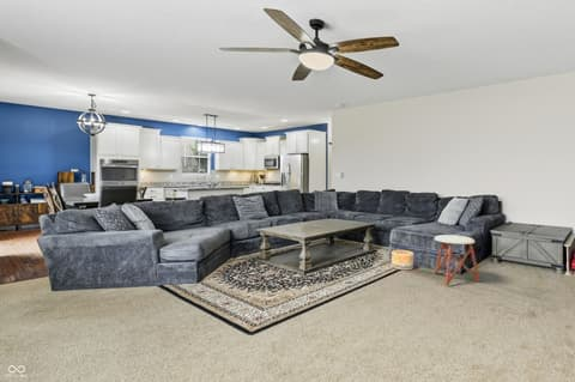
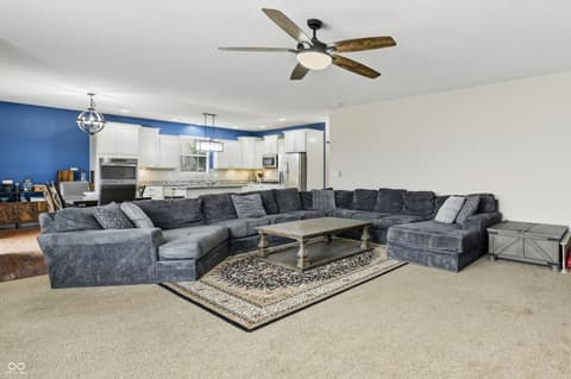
- basket [391,249,416,271]
- stool [434,234,482,286]
